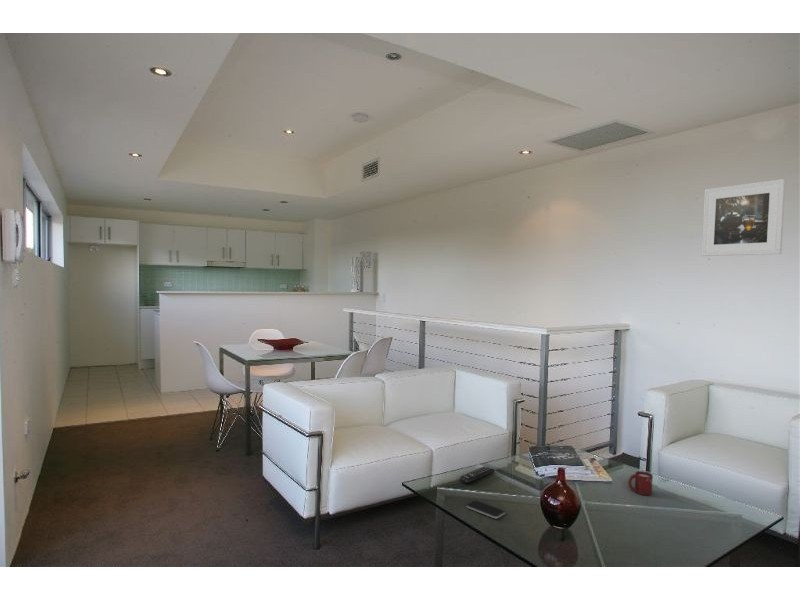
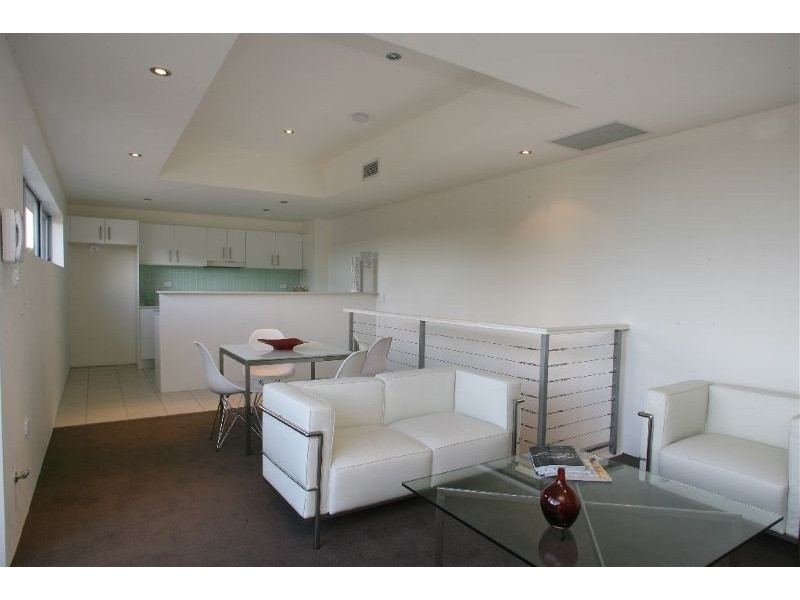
- smartphone [466,500,506,520]
- remote control [459,465,495,485]
- cup [627,470,654,497]
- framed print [700,178,787,257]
